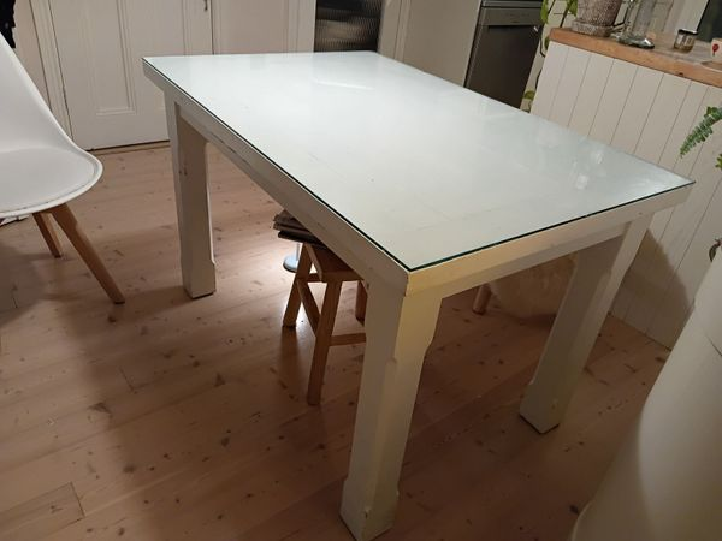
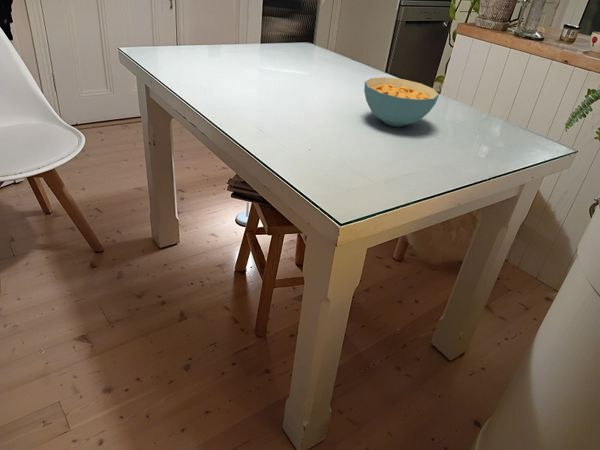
+ cereal bowl [363,76,440,128]
